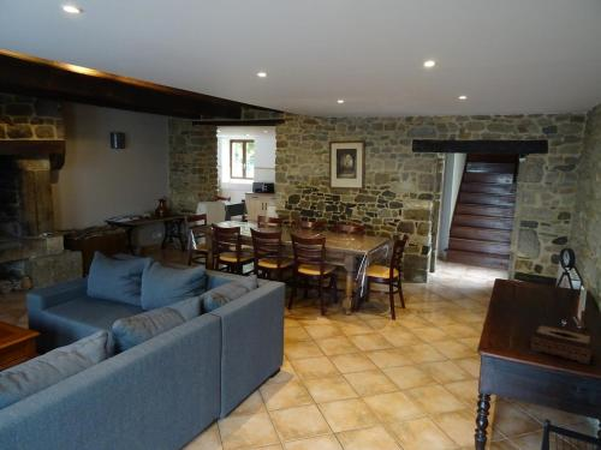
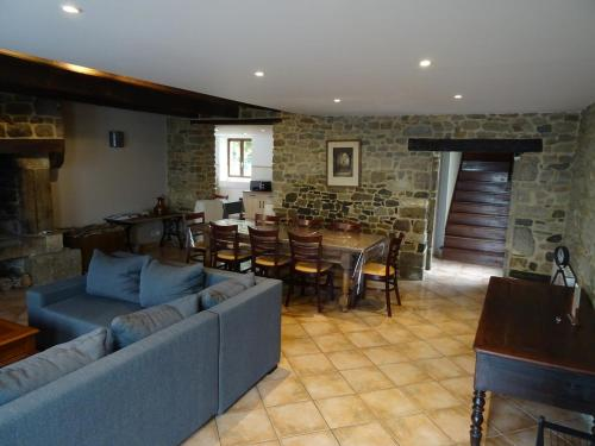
- tissue box [530,322,594,366]
